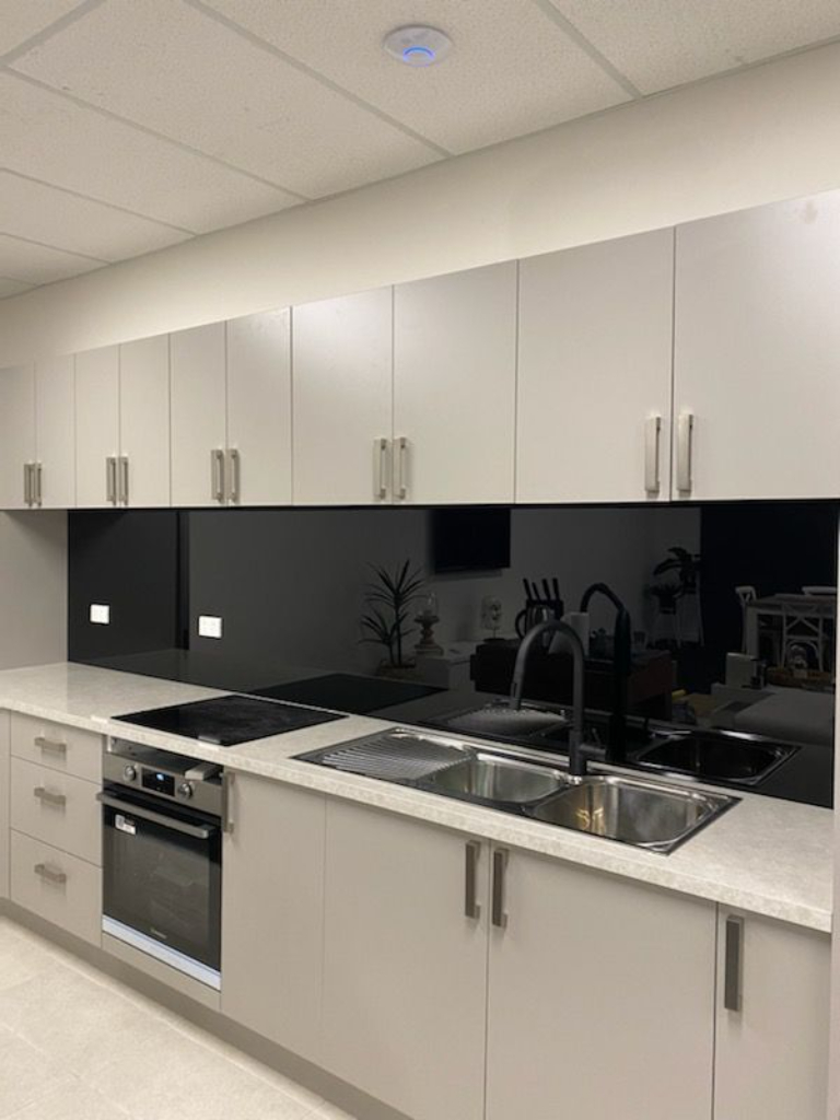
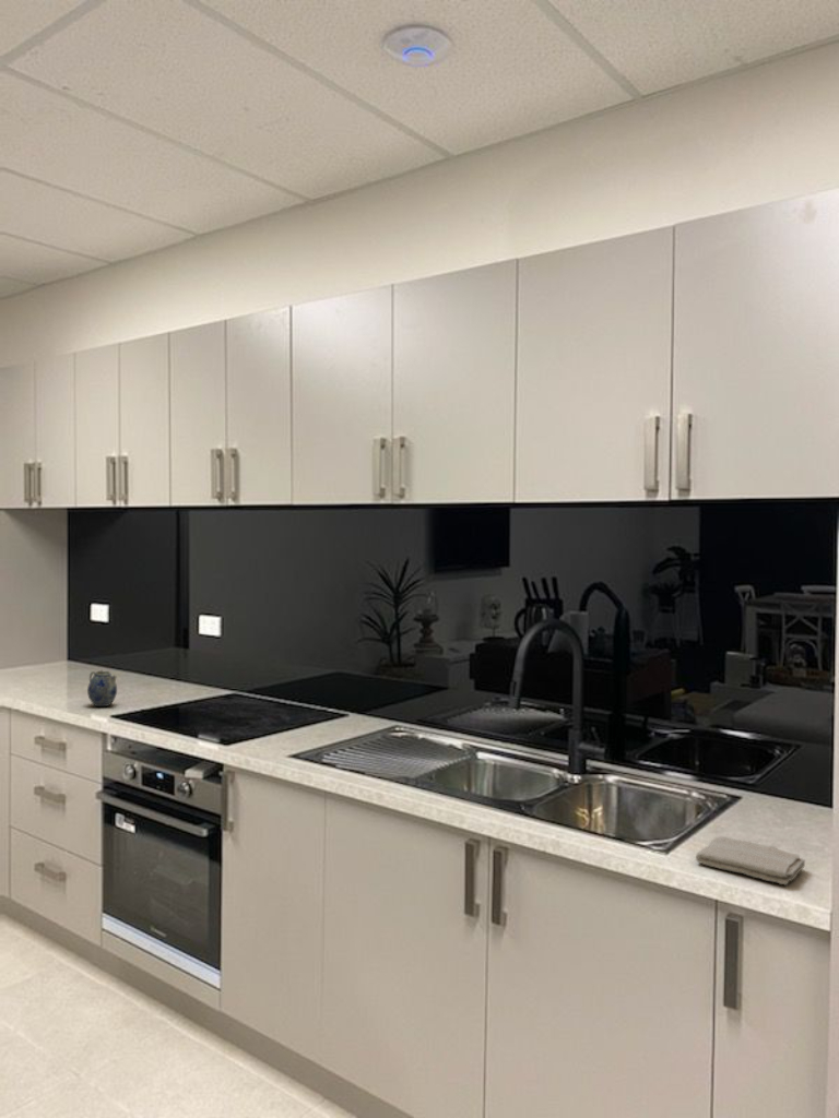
+ washcloth [695,835,806,887]
+ teapot [86,669,118,707]
